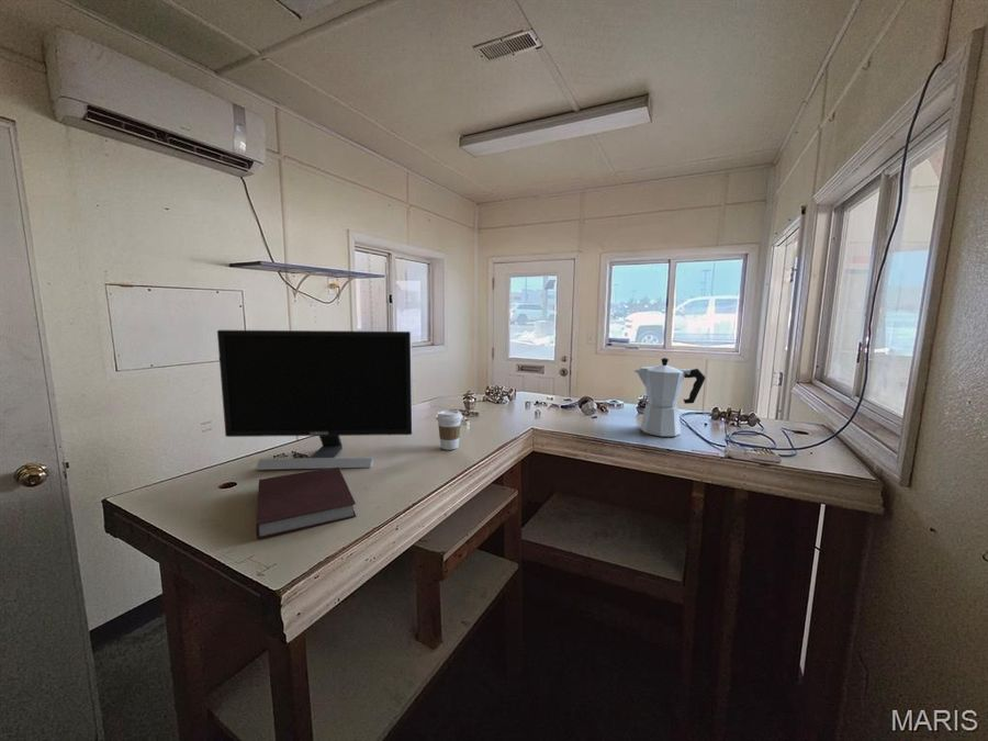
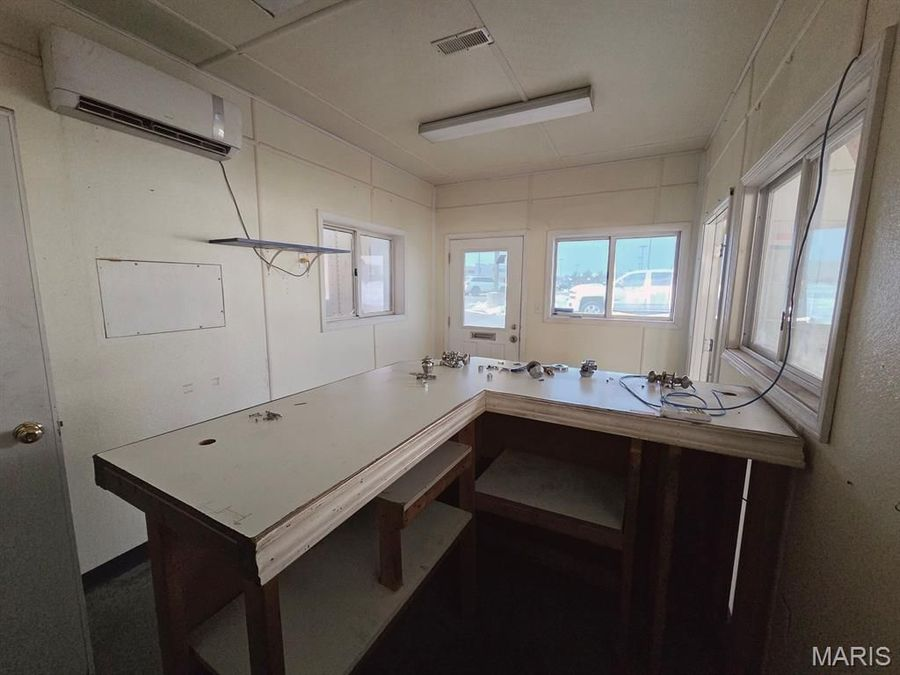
- notebook [255,467,357,540]
- moka pot [633,357,707,438]
- monitor [216,329,414,471]
- coffee cup [435,409,464,451]
